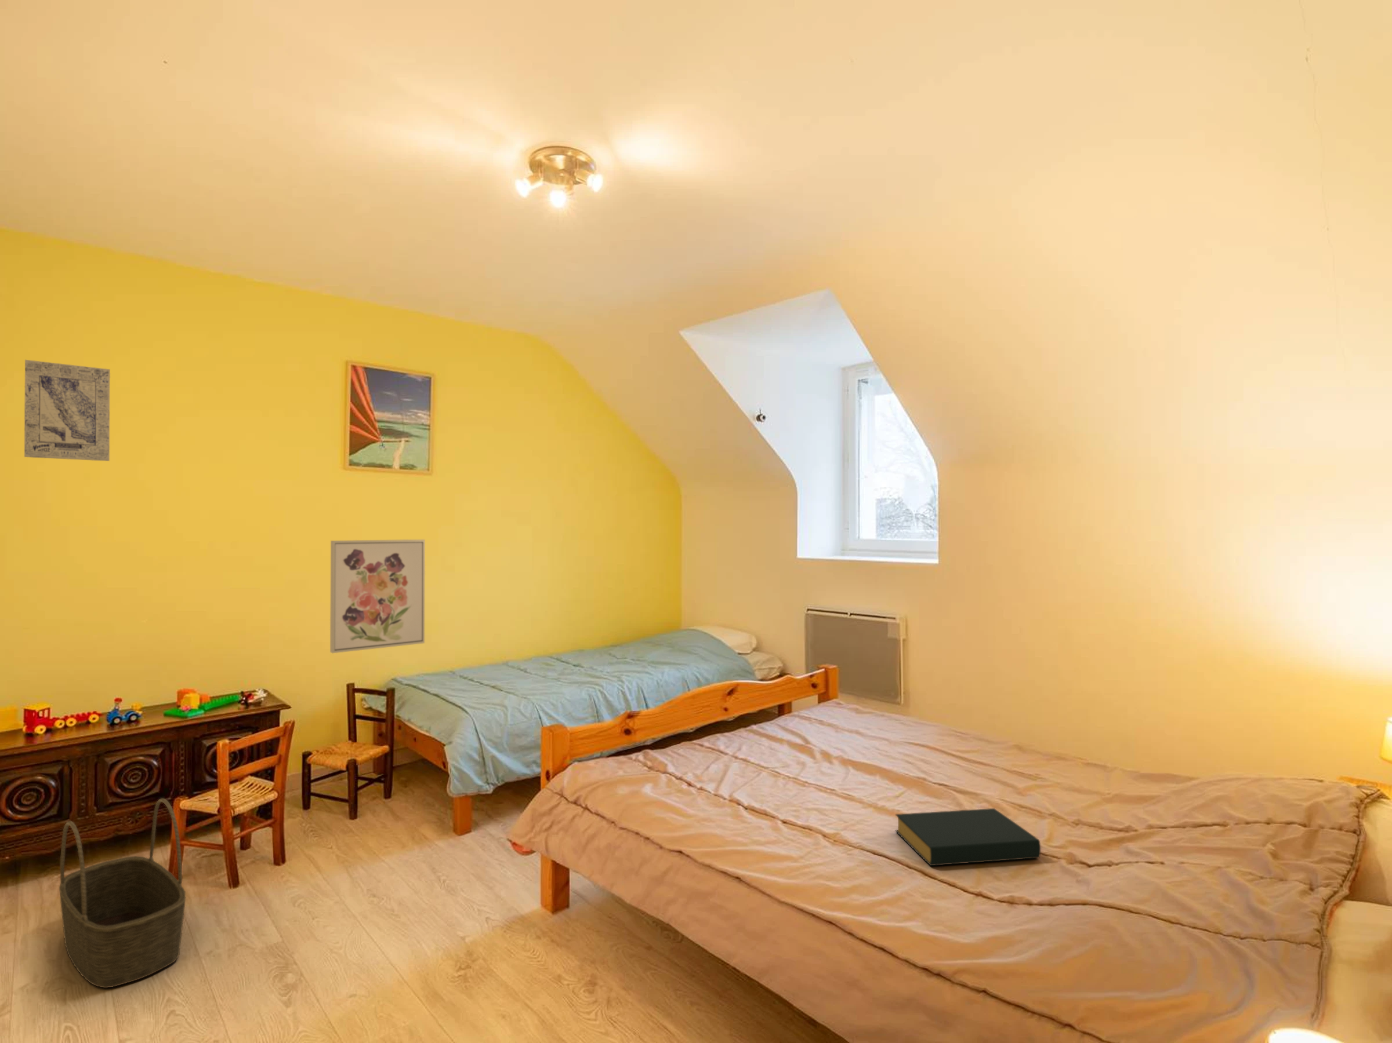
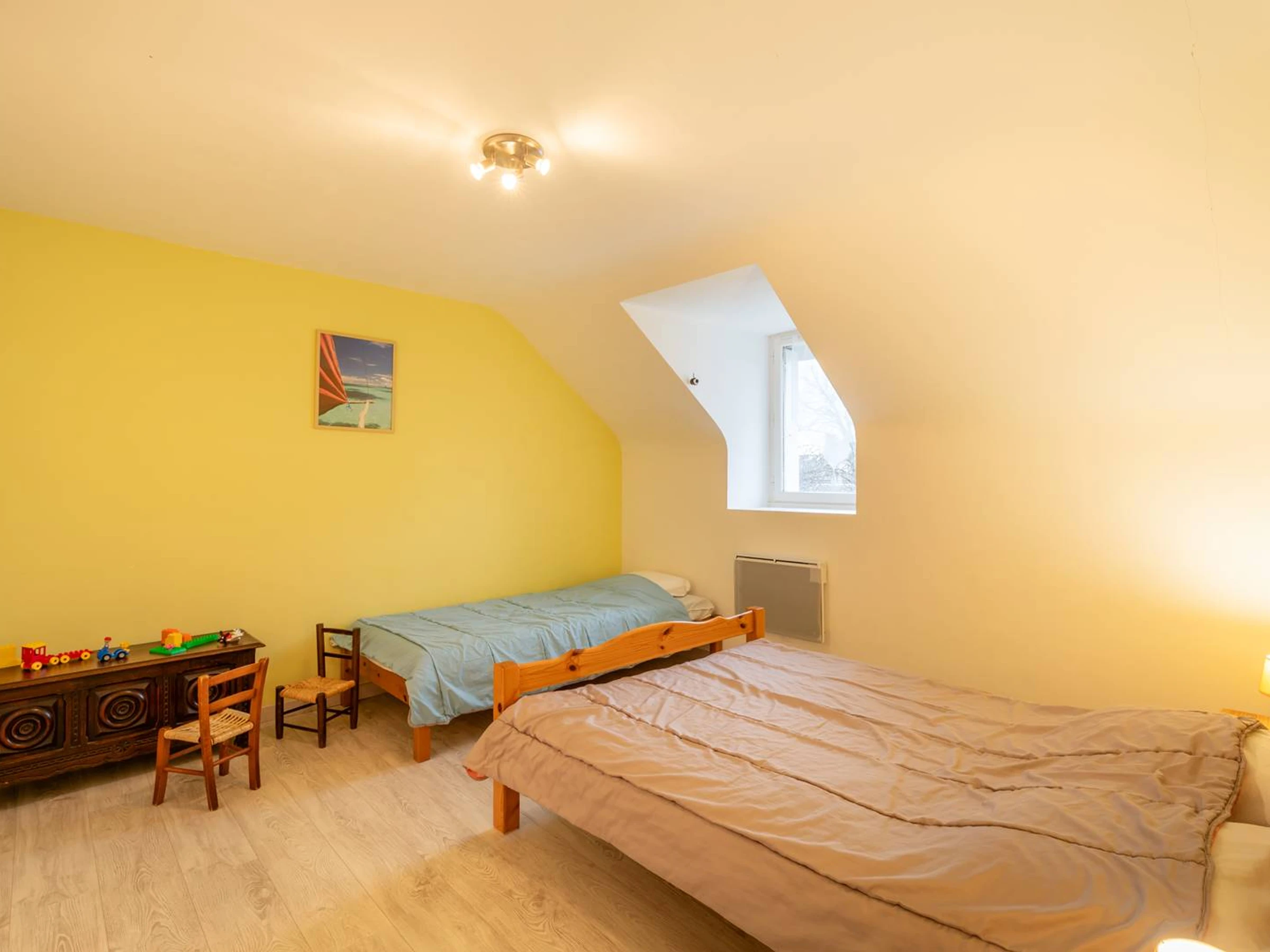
- wall art [24,359,111,462]
- hardback book [894,807,1041,867]
- wall art [330,539,425,654]
- basket [58,798,186,988]
